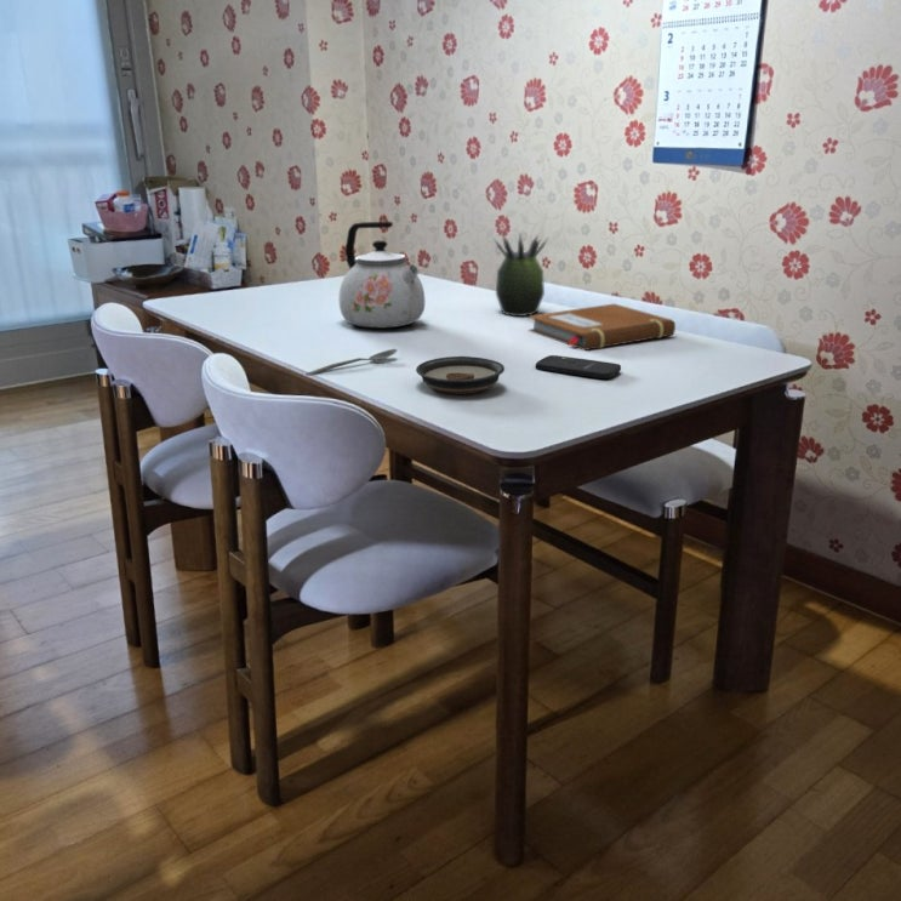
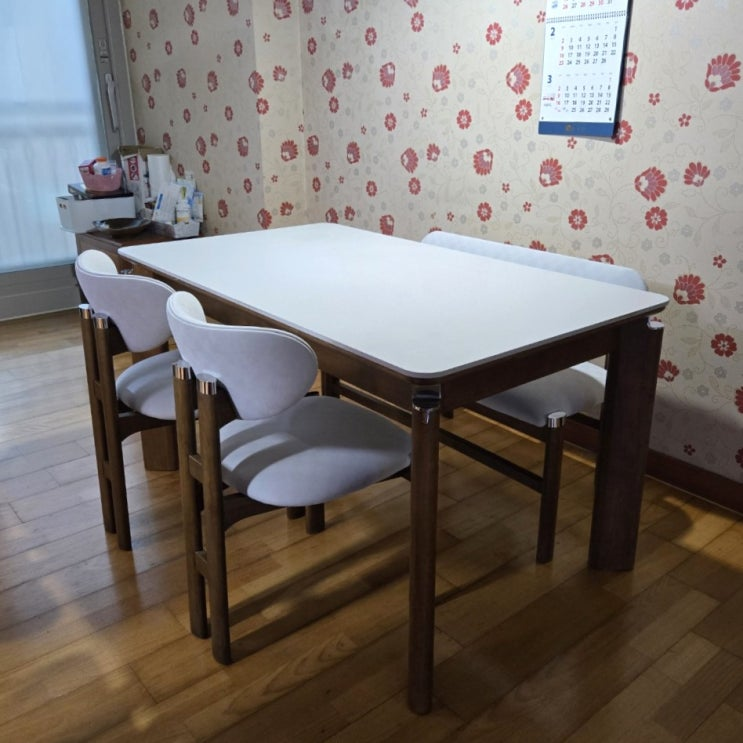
- notebook [528,302,677,352]
- succulent plant [492,233,549,318]
- spoon [304,348,398,376]
- kettle [338,221,426,329]
- smartphone [535,354,622,380]
- saucer [415,355,506,395]
